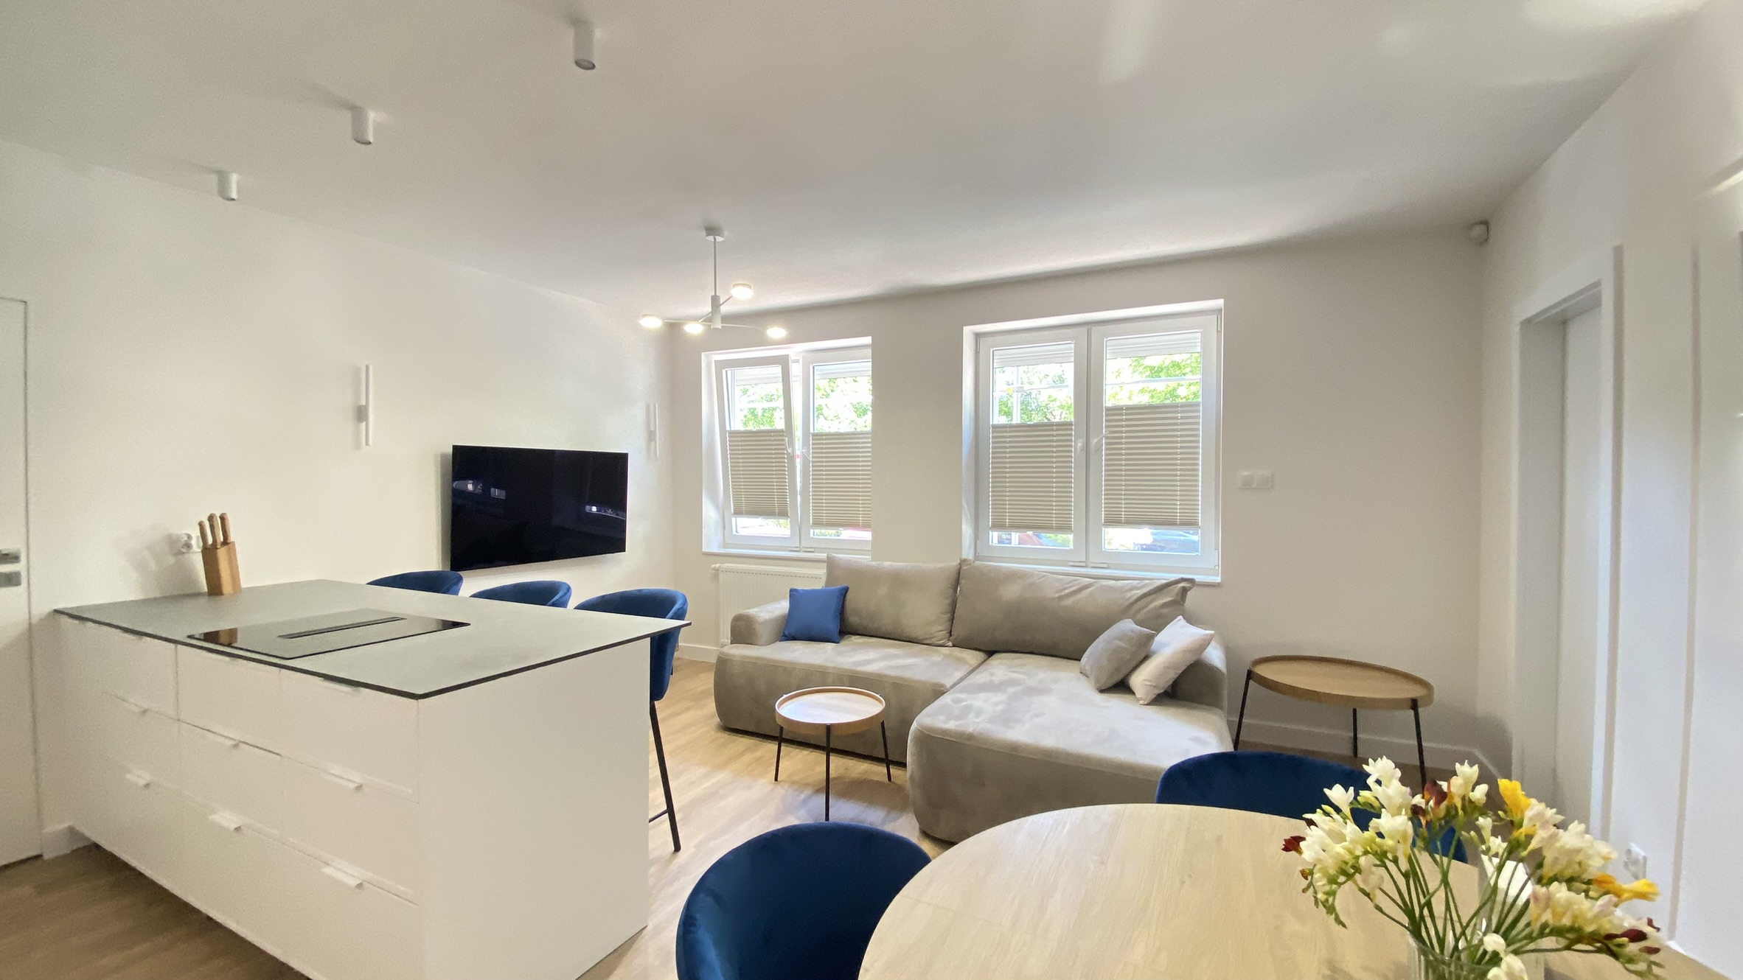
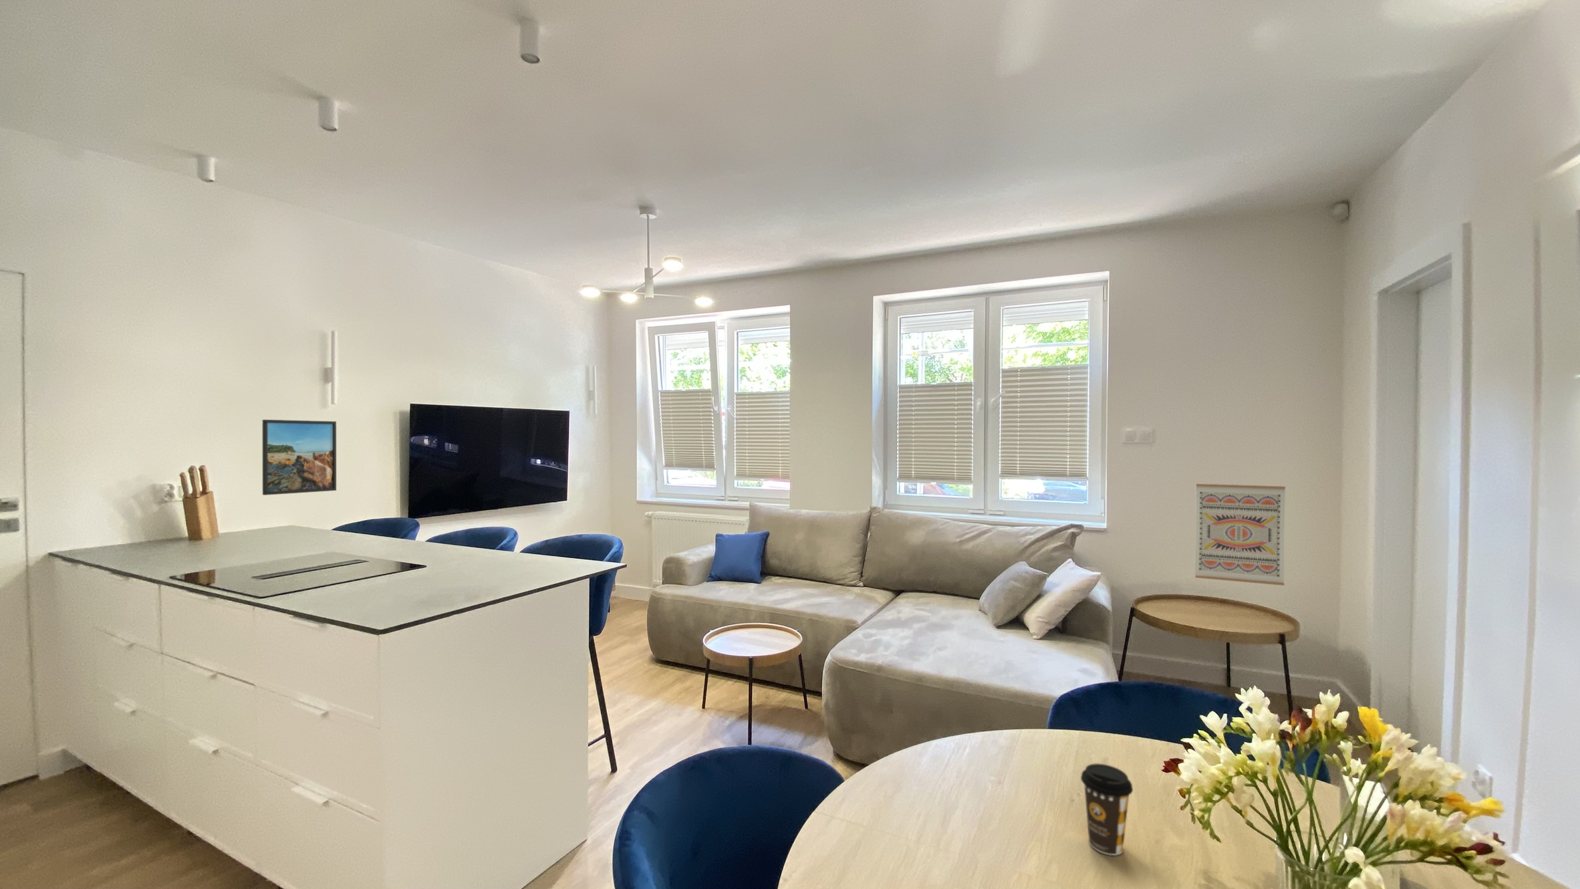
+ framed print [262,419,336,496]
+ coffee cup [1080,763,1134,856]
+ wall art [1195,483,1286,586]
